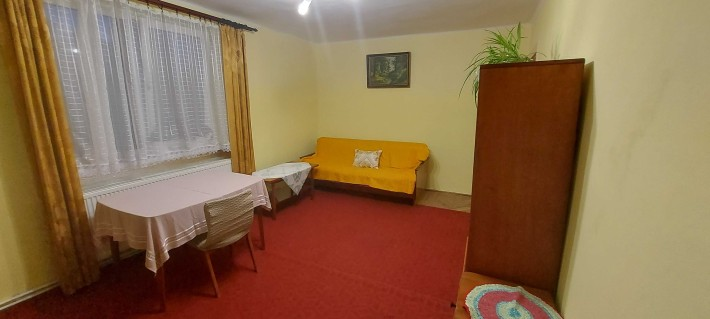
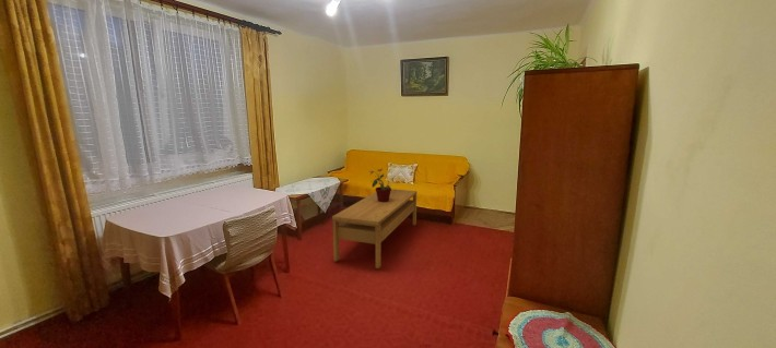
+ potted plant [368,167,395,202]
+ coffee table [331,188,418,269]
